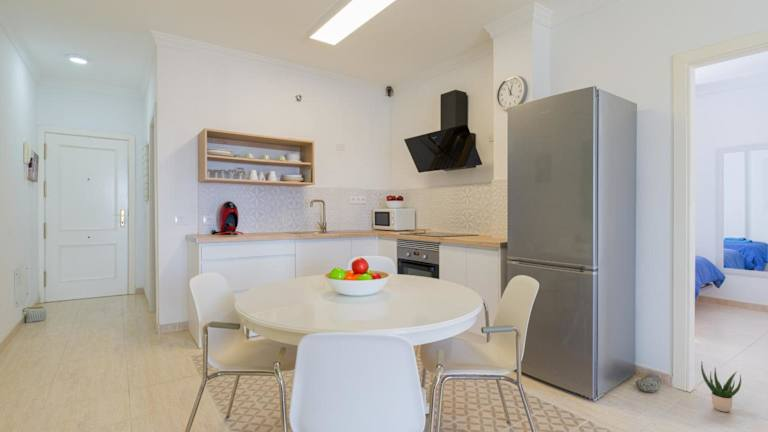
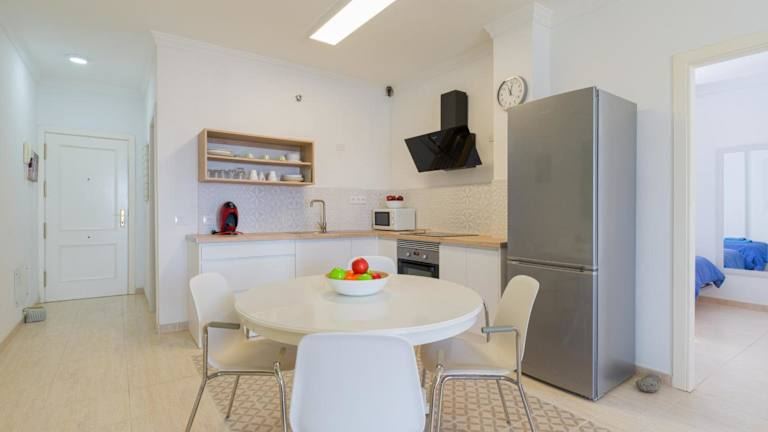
- potted plant [700,362,742,413]
